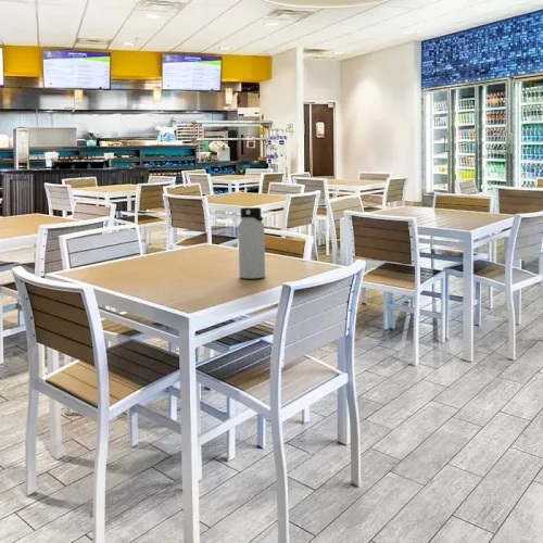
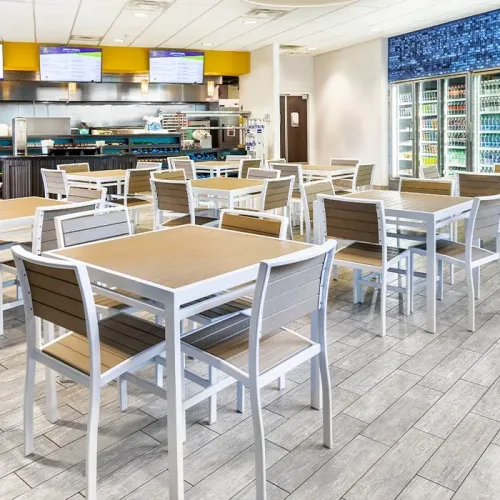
- water bottle [237,206,266,279]
